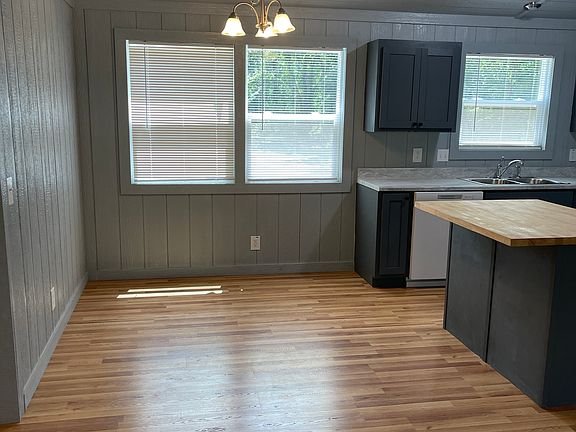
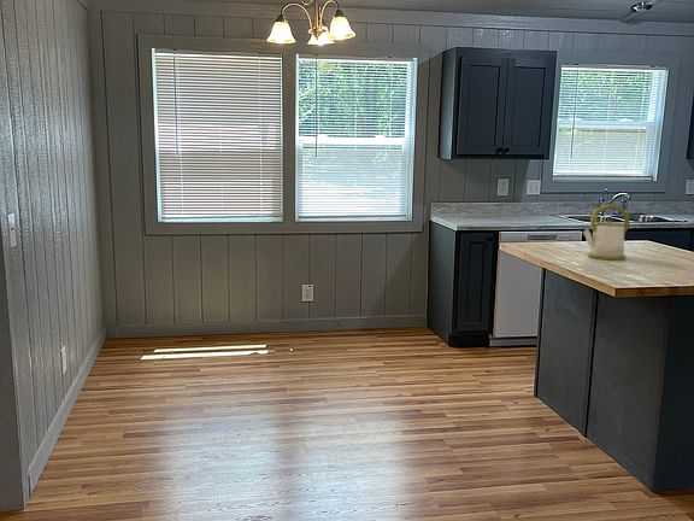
+ kettle [582,204,631,262]
